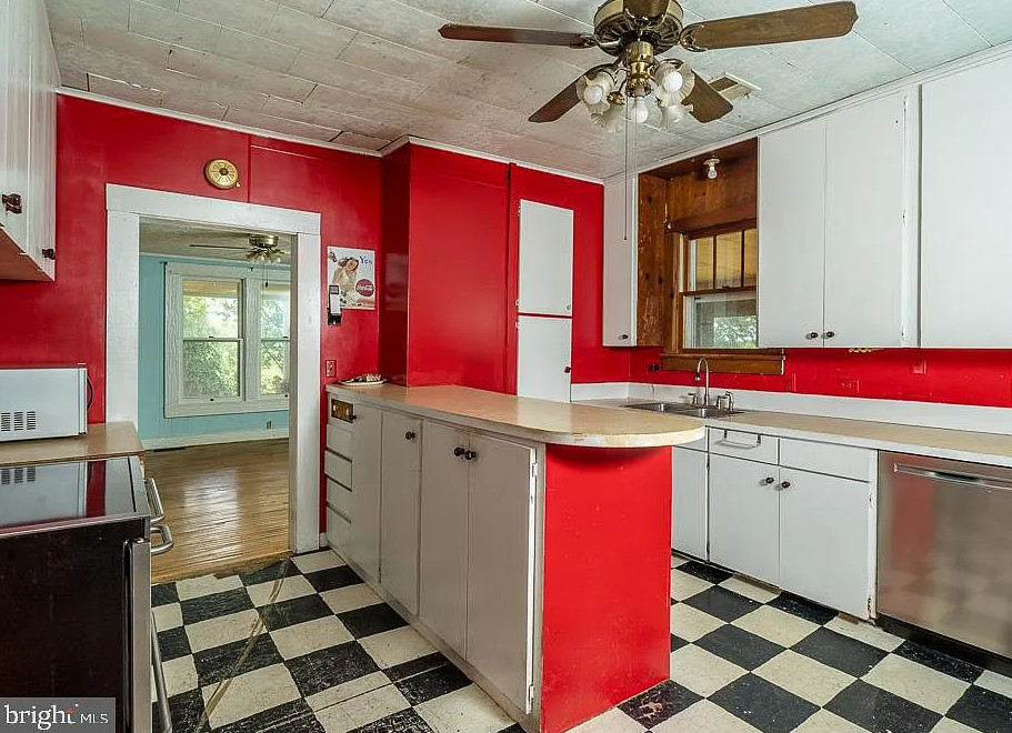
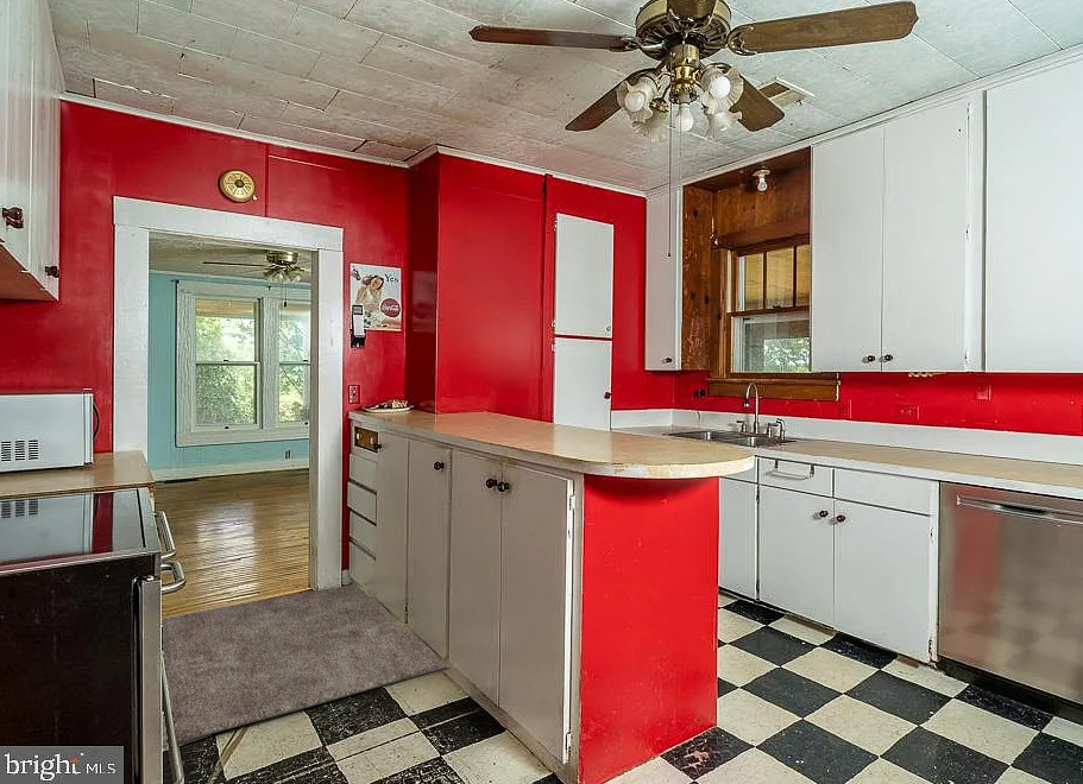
+ rug [162,583,448,748]
